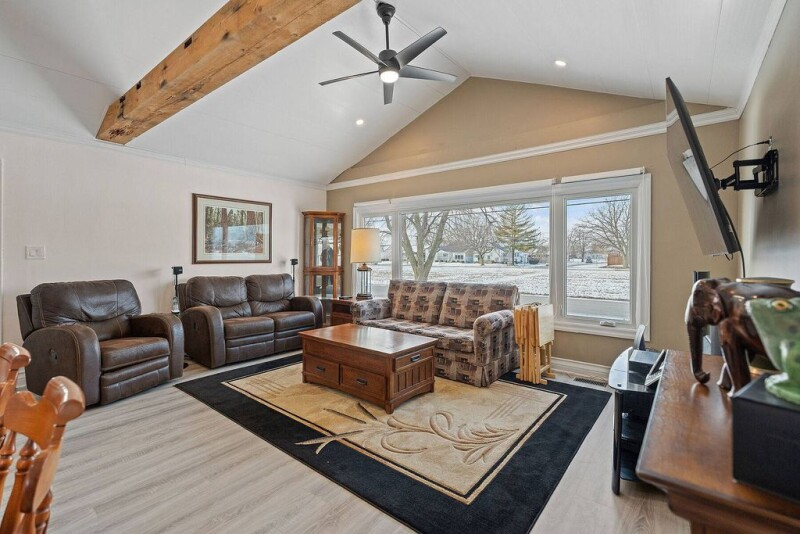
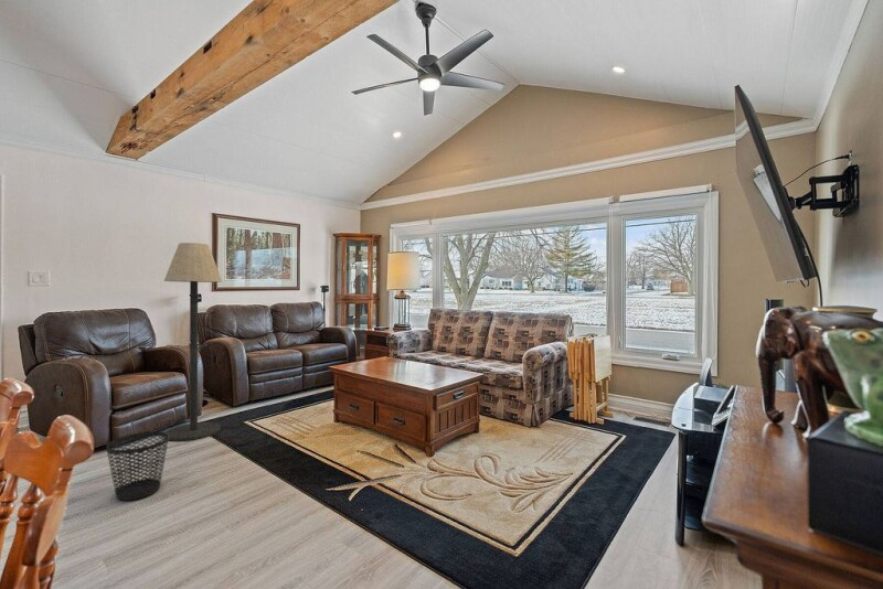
+ wastebasket [105,430,169,502]
+ floor lamp [163,242,223,442]
